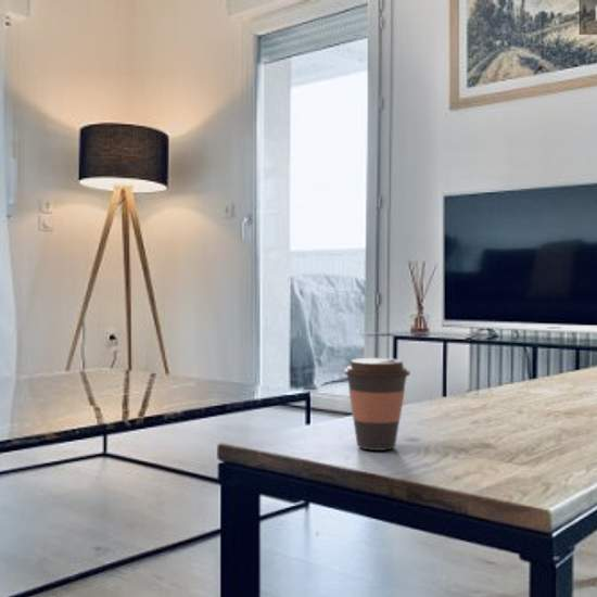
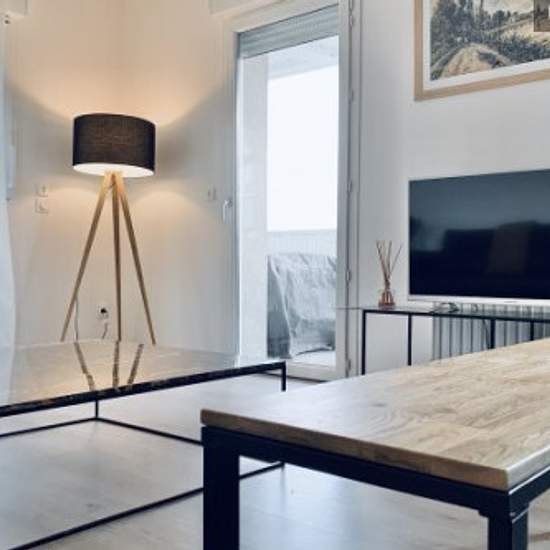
- coffee cup [342,357,411,452]
